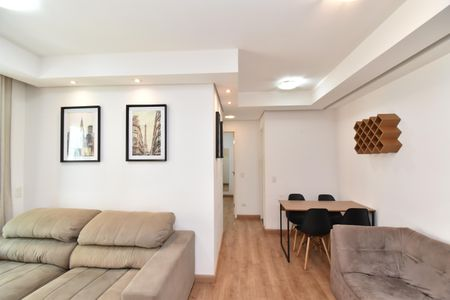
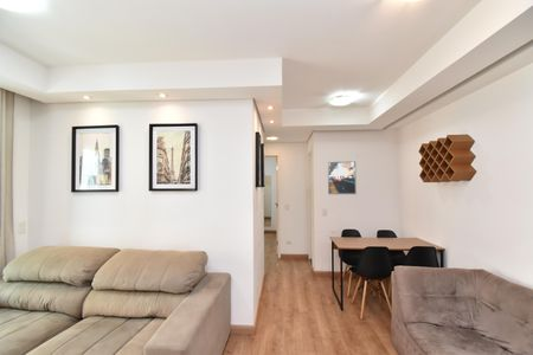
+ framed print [327,160,358,195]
